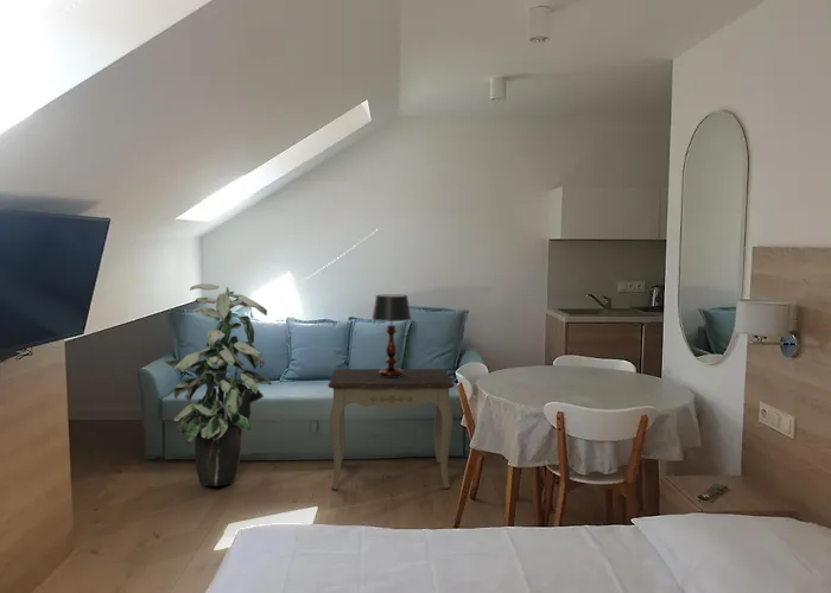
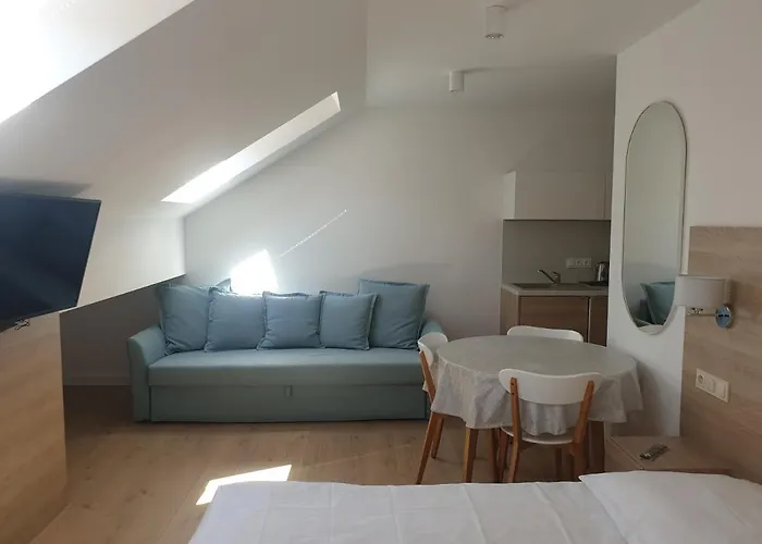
- table lamp [370,293,412,377]
- side table [328,368,455,491]
- indoor plant [163,282,273,487]
